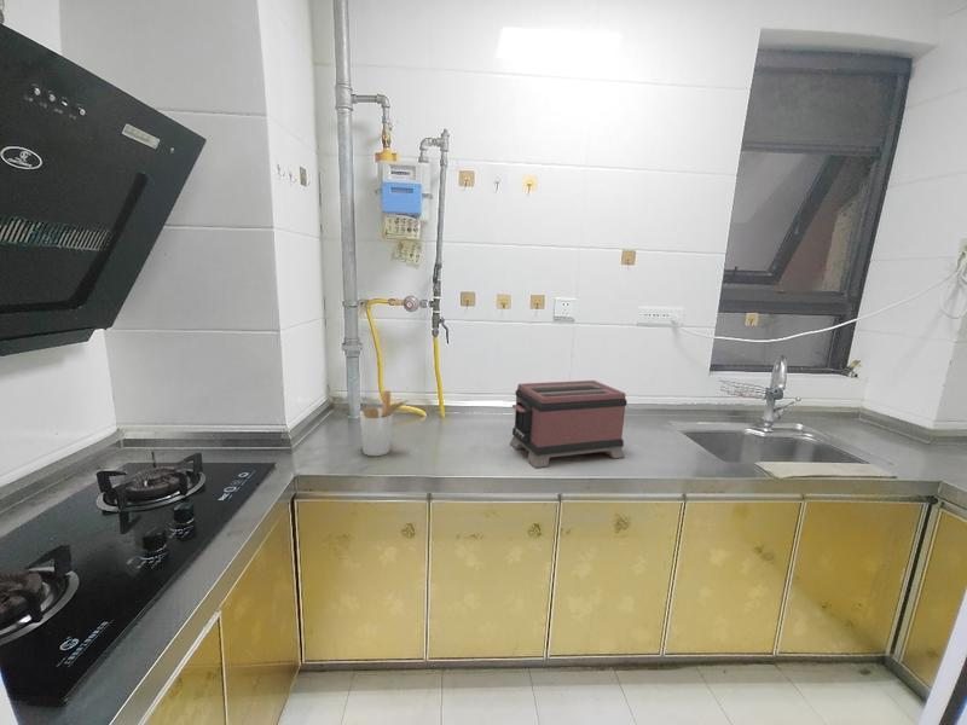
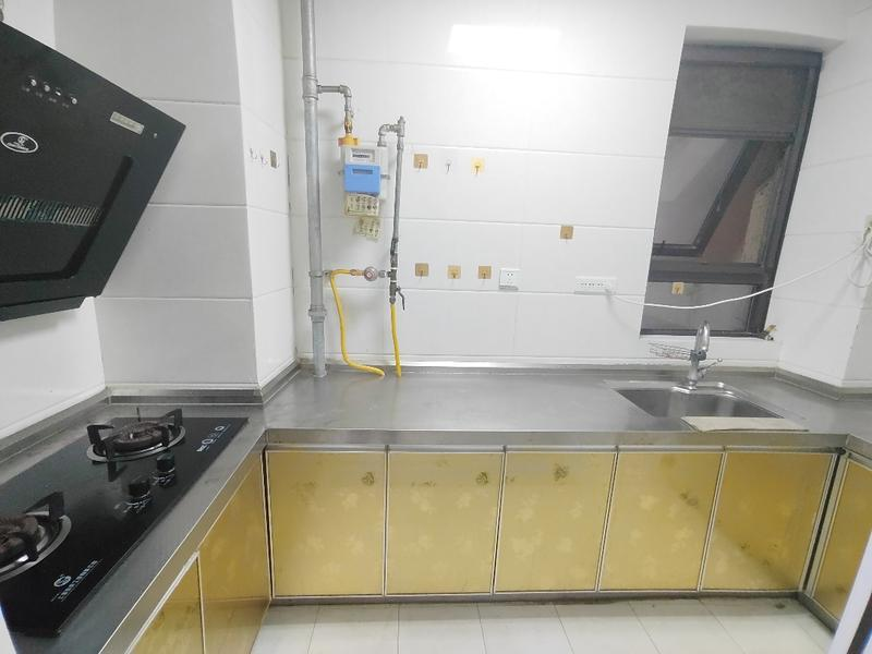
- utensil holder [359,389,410,457]
- toaster [509,379,629,469]
